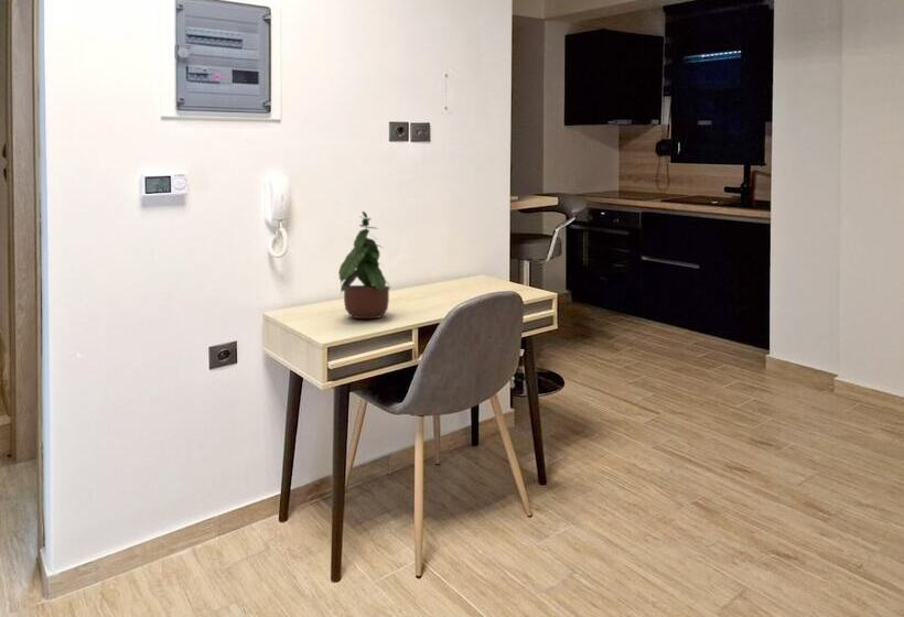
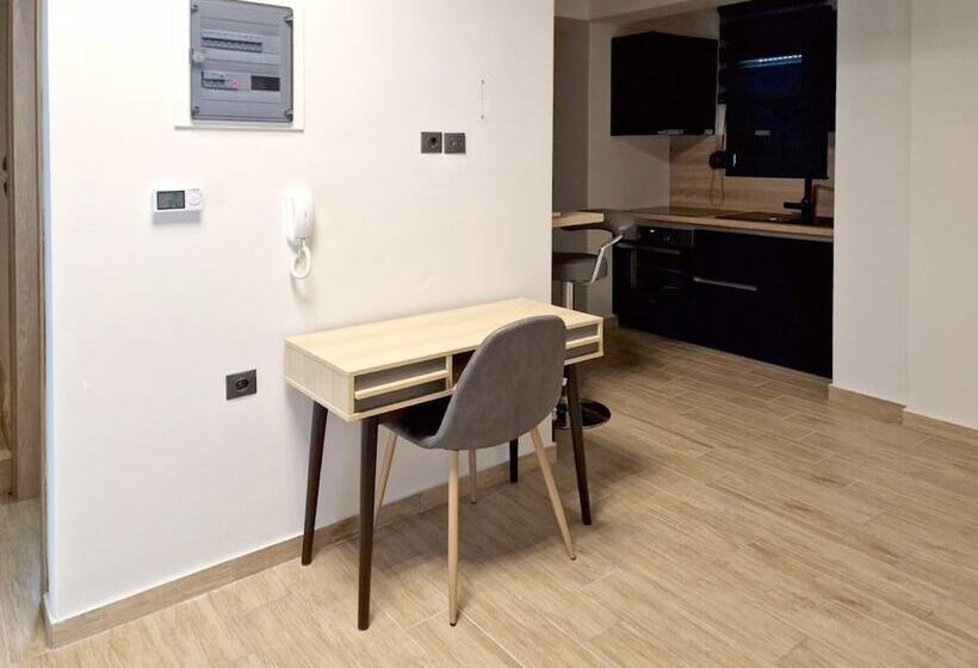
- potted plant [337,210,391,320]
